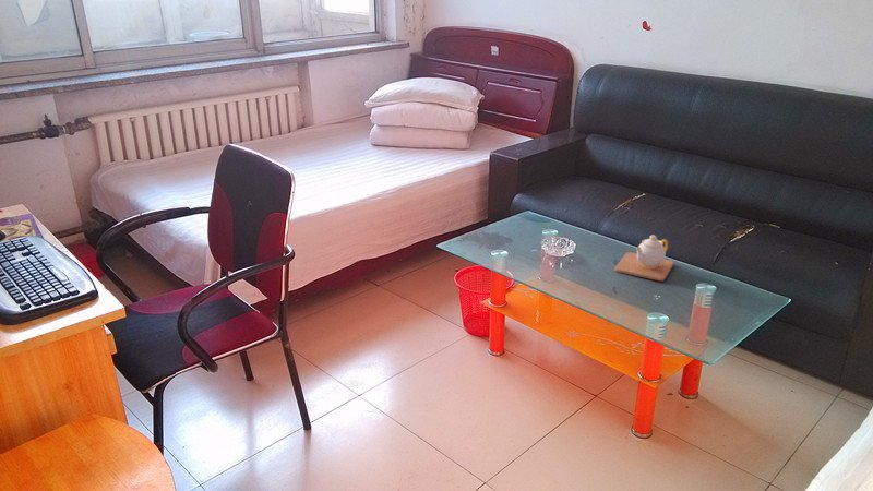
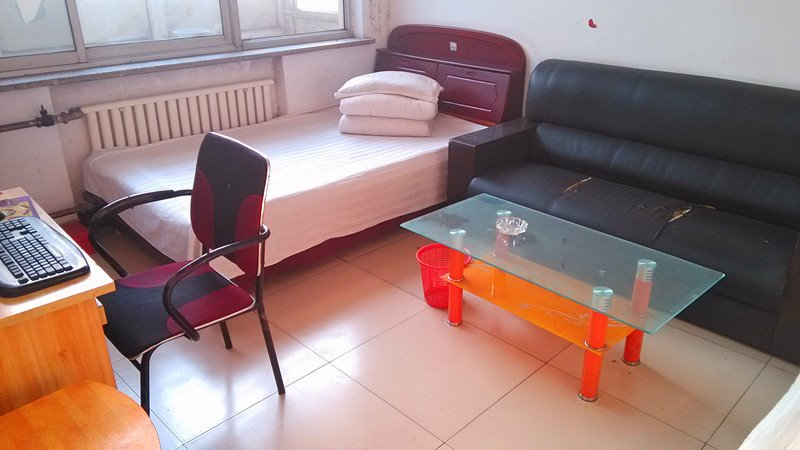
- teapot [613,235,675,282]
